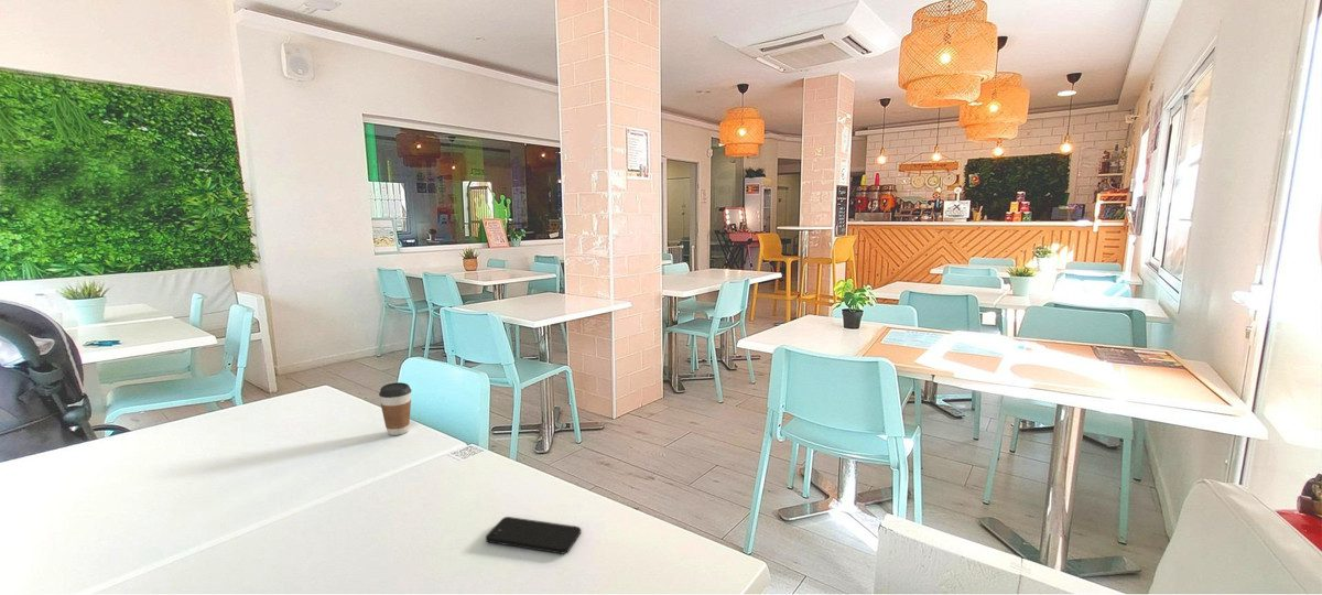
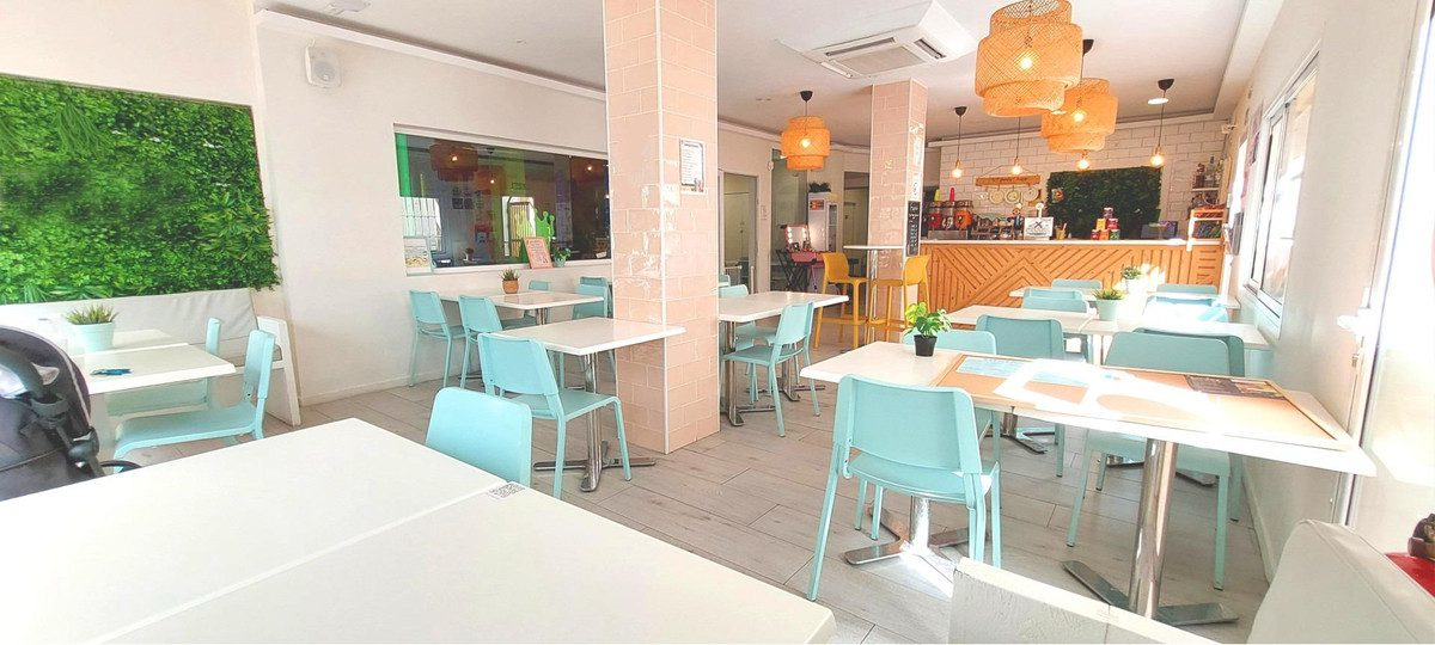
- coffee cup [378,381,412,436]
- smartphone [485,516,582,555]
